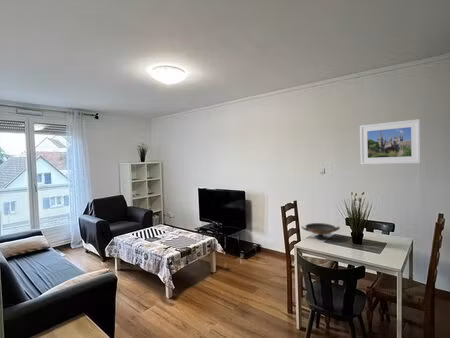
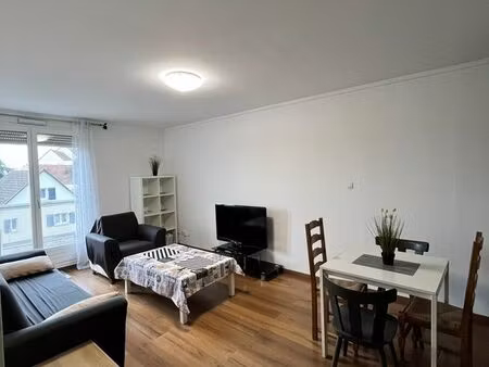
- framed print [359,118,421,165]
- decorative bowl [300,222,341,240]
